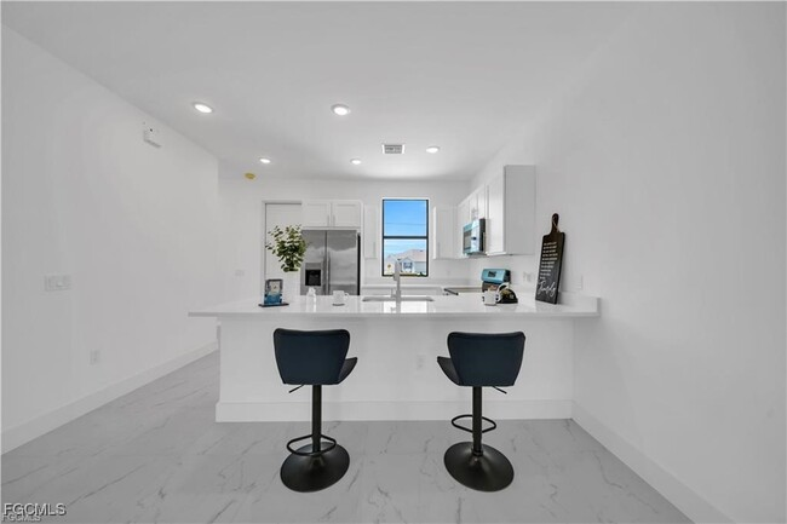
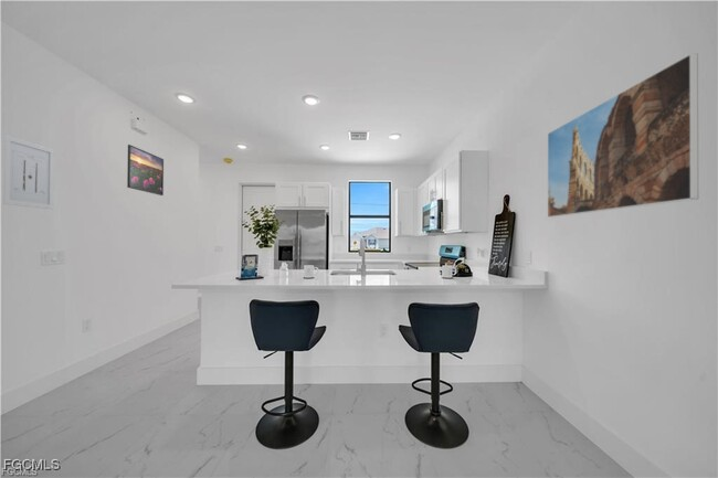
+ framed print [547,52,699,219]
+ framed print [126,144,165,196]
+ wall art [2,134,55,211]
